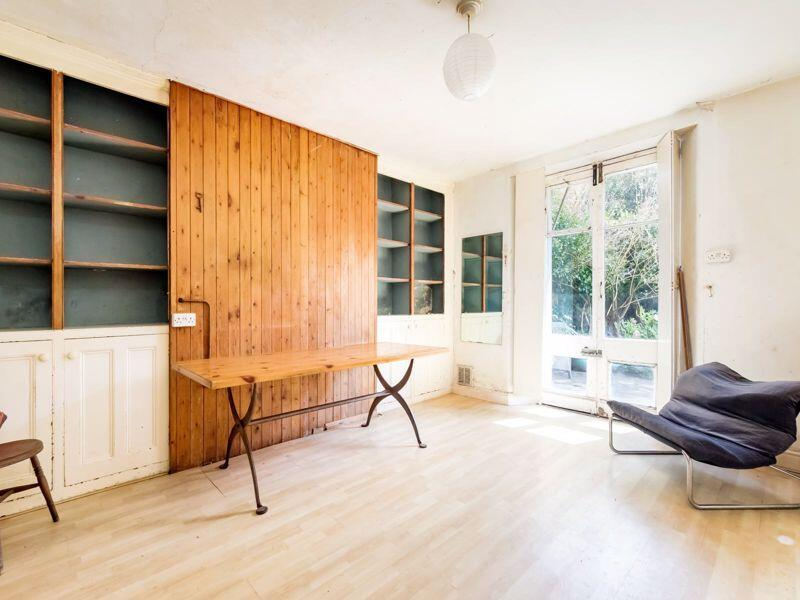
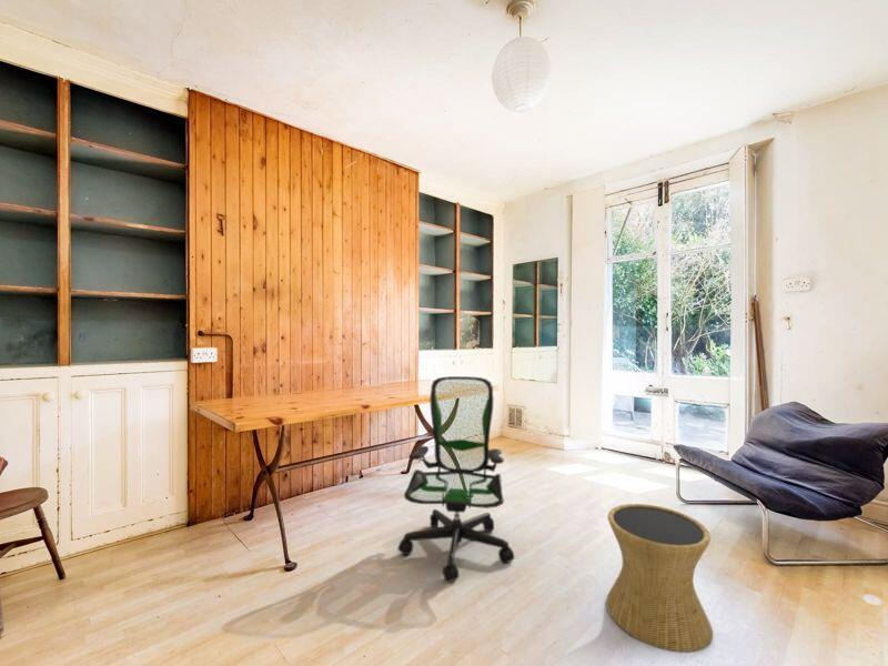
+ side table [605,503,714,654]
+ office chair [397,375,515,584]
